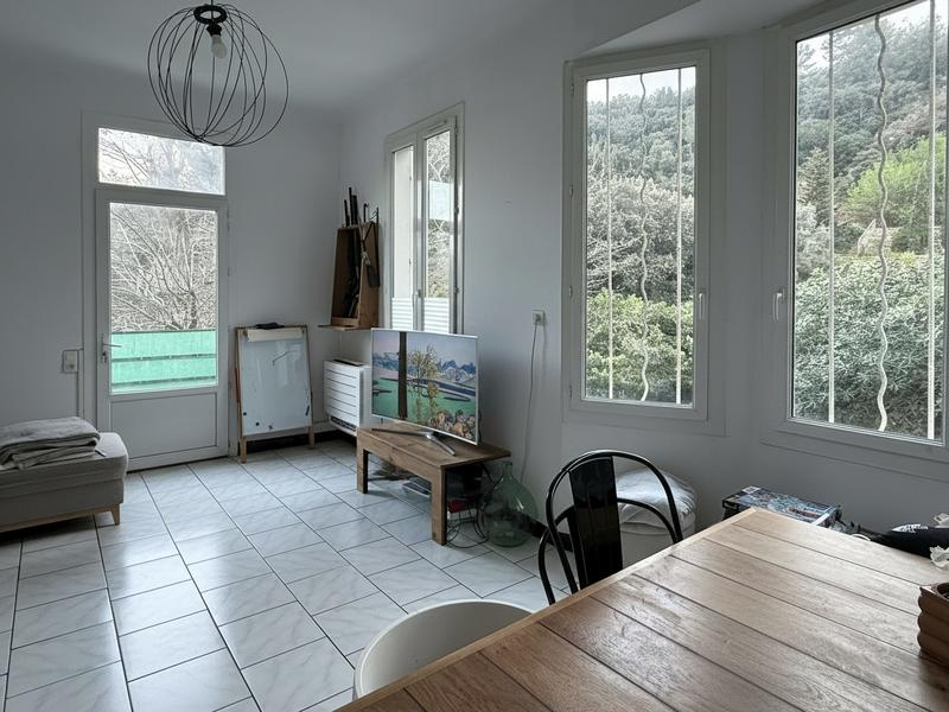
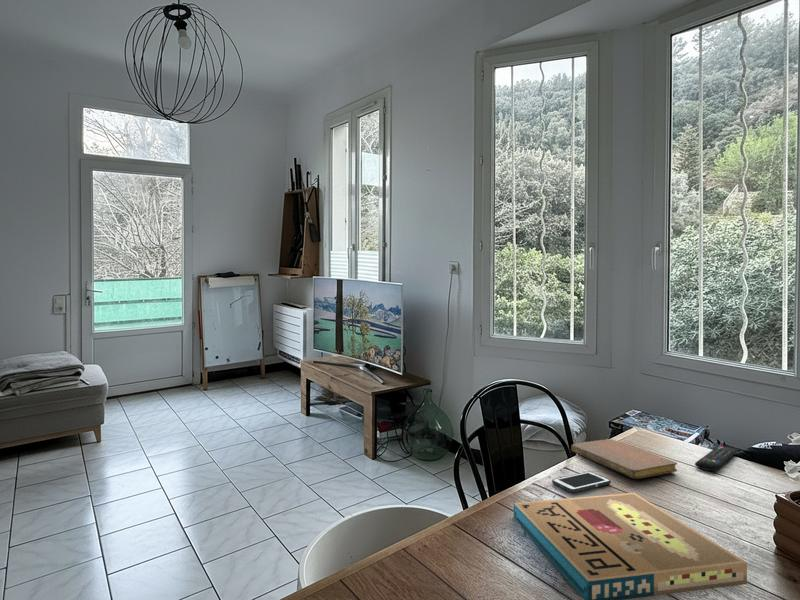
+ notebook [570,438,678,480]
+ remote control [694,445,739,472]
+ cell phone [551,471,612,493]
+ pizza box [513,492,748,600]
